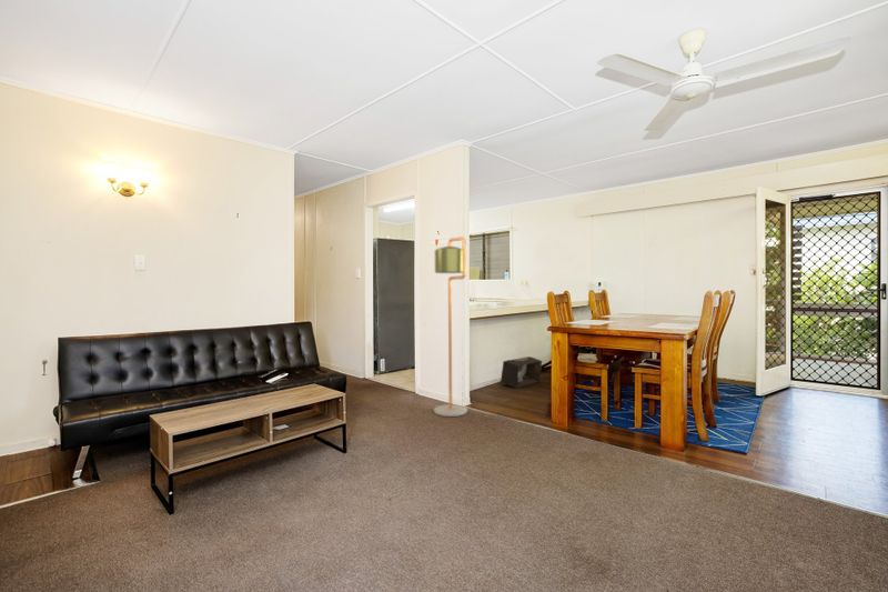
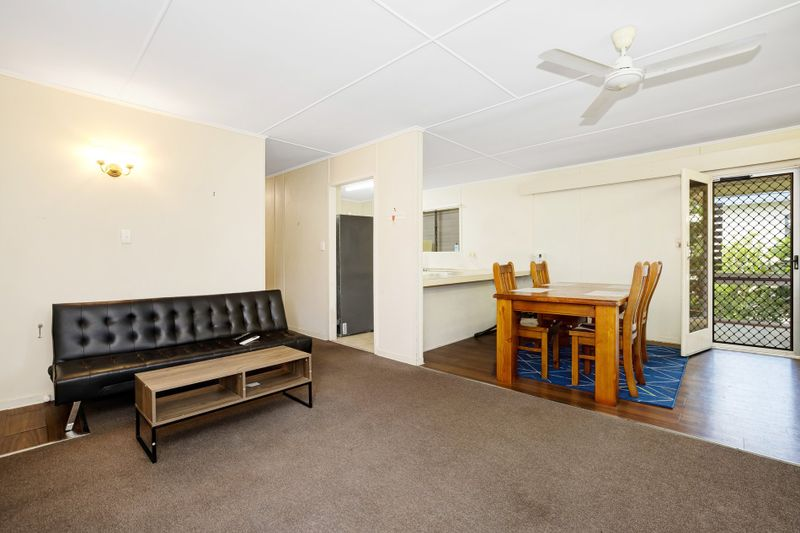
- floor lamp [433,235,468,418]
- storage bin [500,355,543,390]
